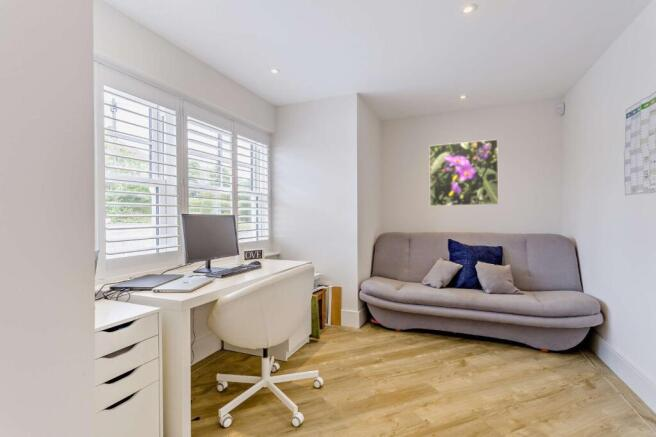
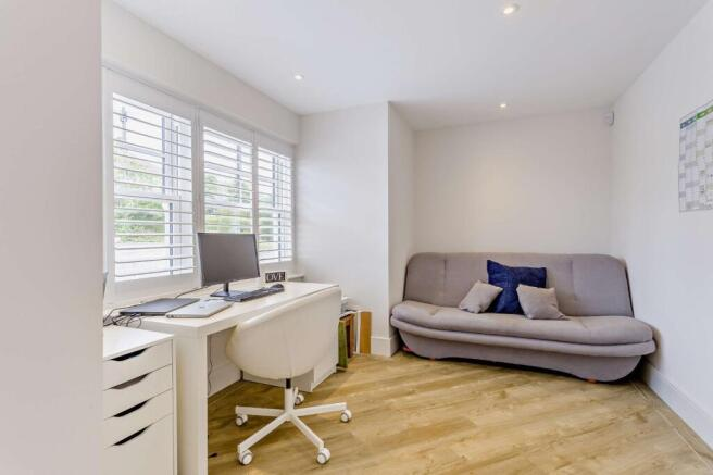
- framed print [428,138,500,207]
